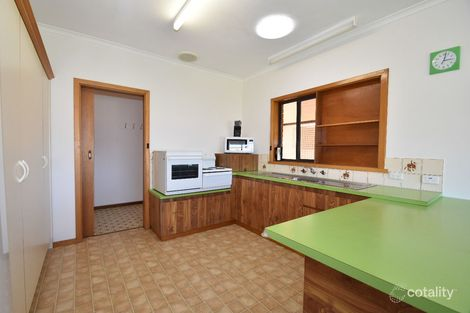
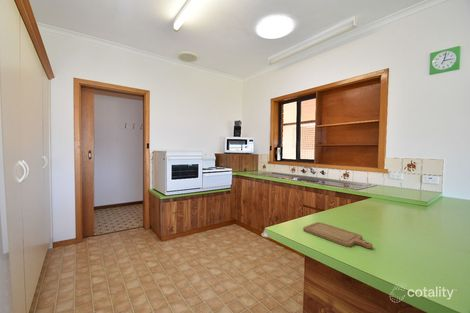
+ chopping board [302,221,373,249]
